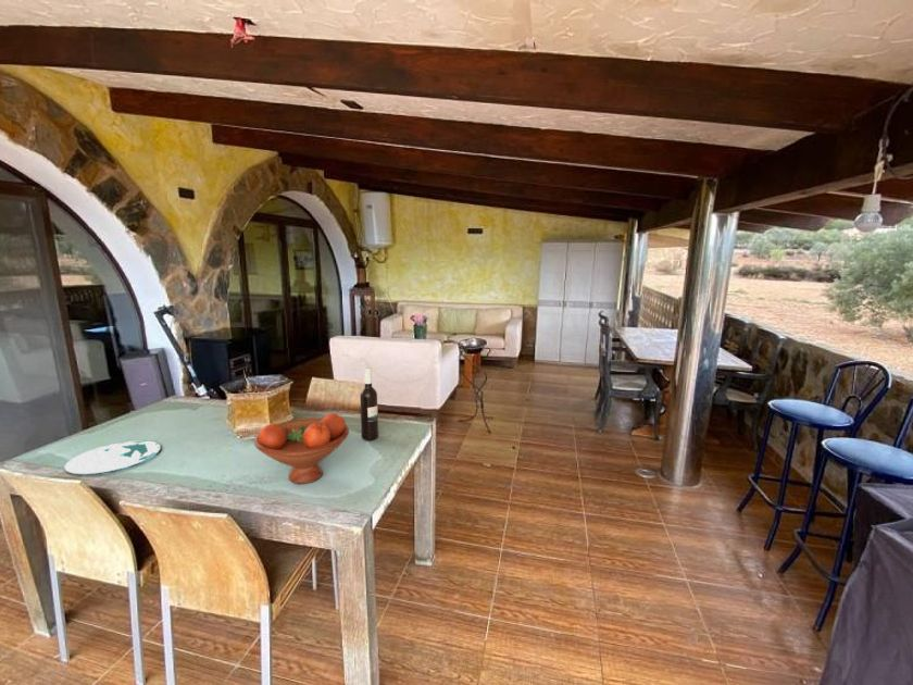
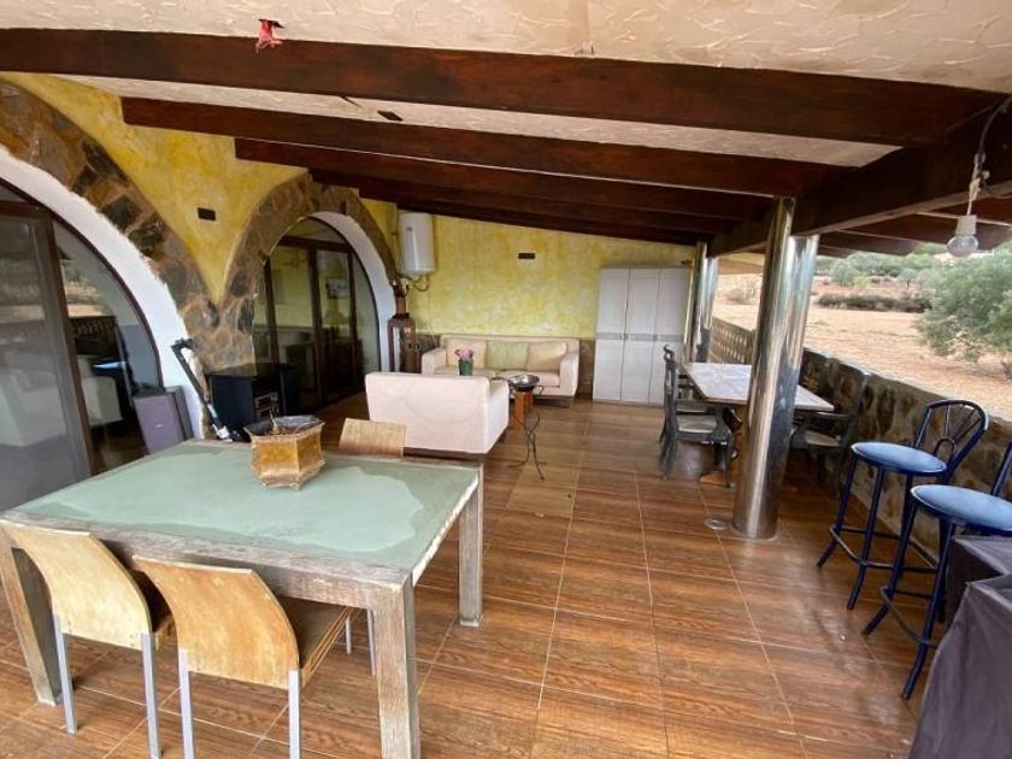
- wine bottle [359,366,379,441]
- fruit bowl [253,412,350,485]
- plate [63,439,162,475]
